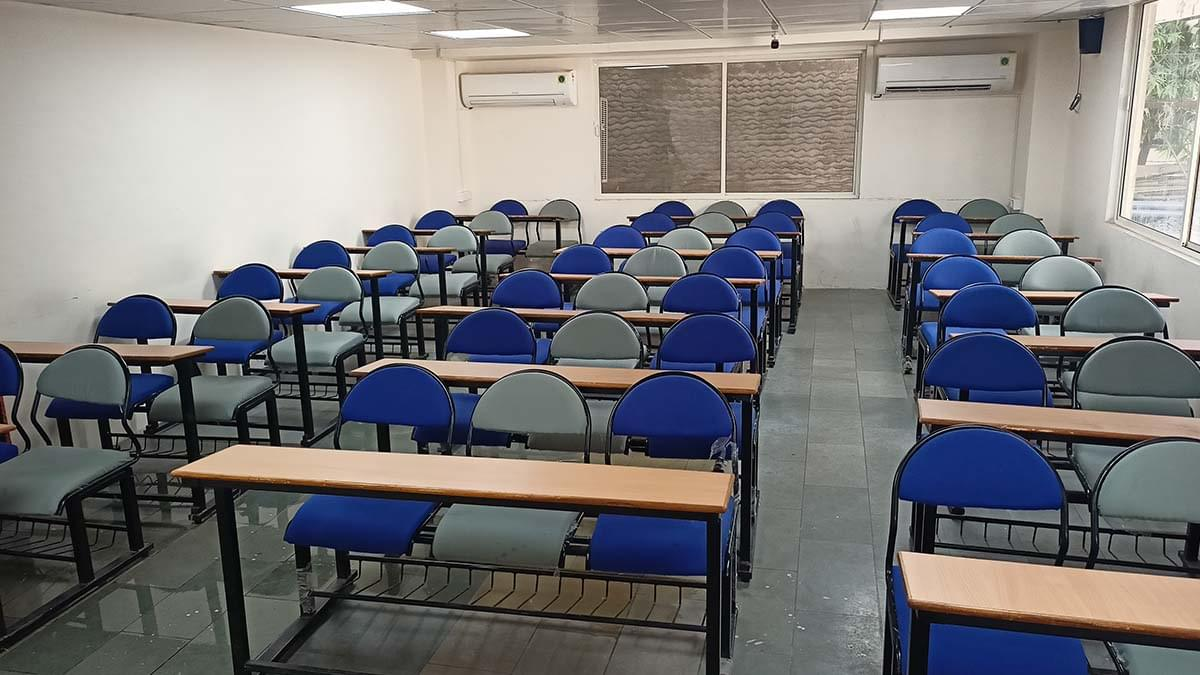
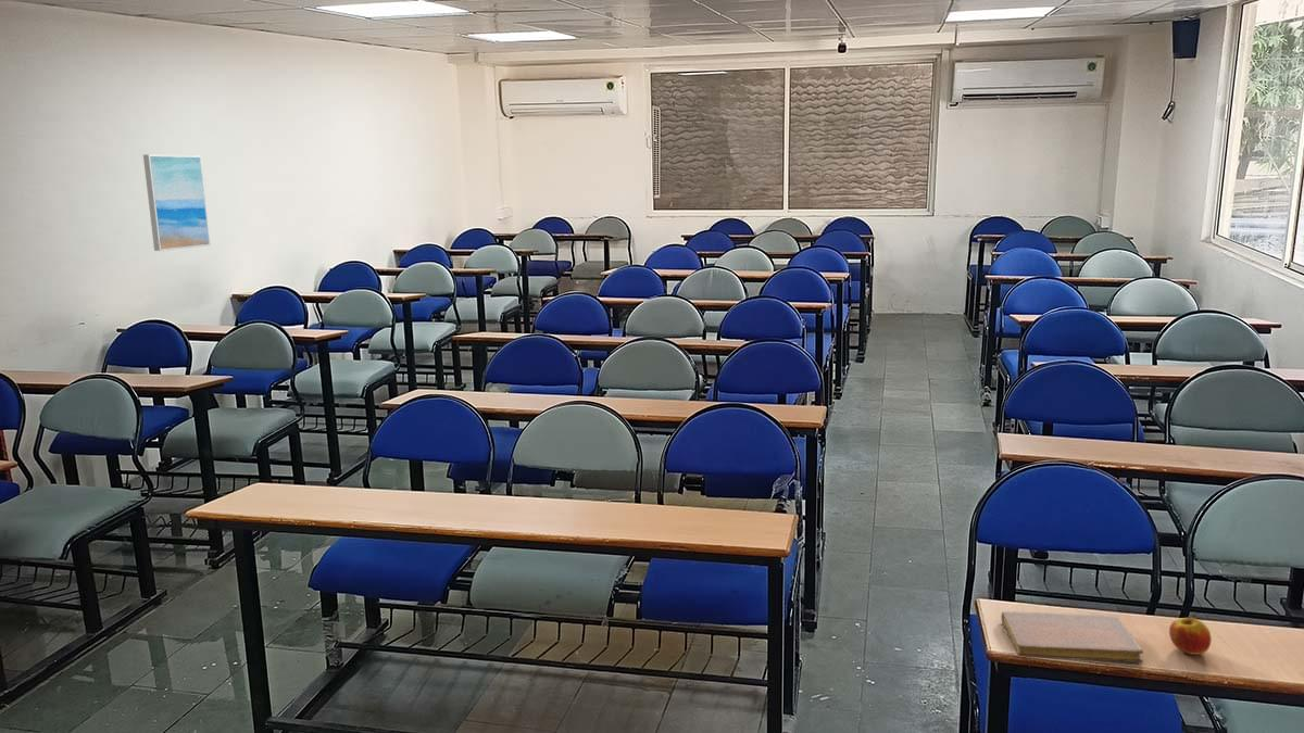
+ notebook [1000,610,1144,664]
+ wall art [142,153,212,252]
+ apple [1168,614,1213,656]
